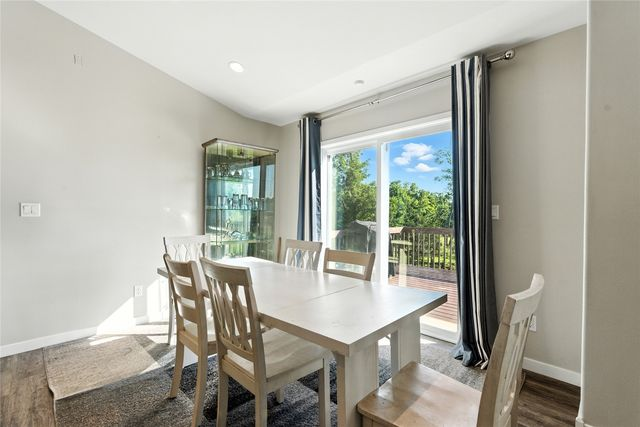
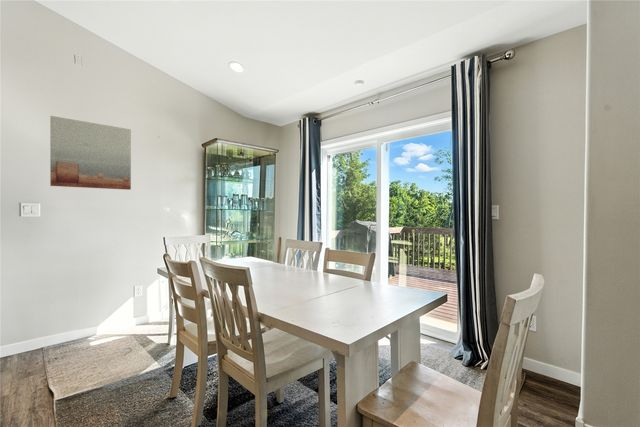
+ wall art [49,115,132,191]
